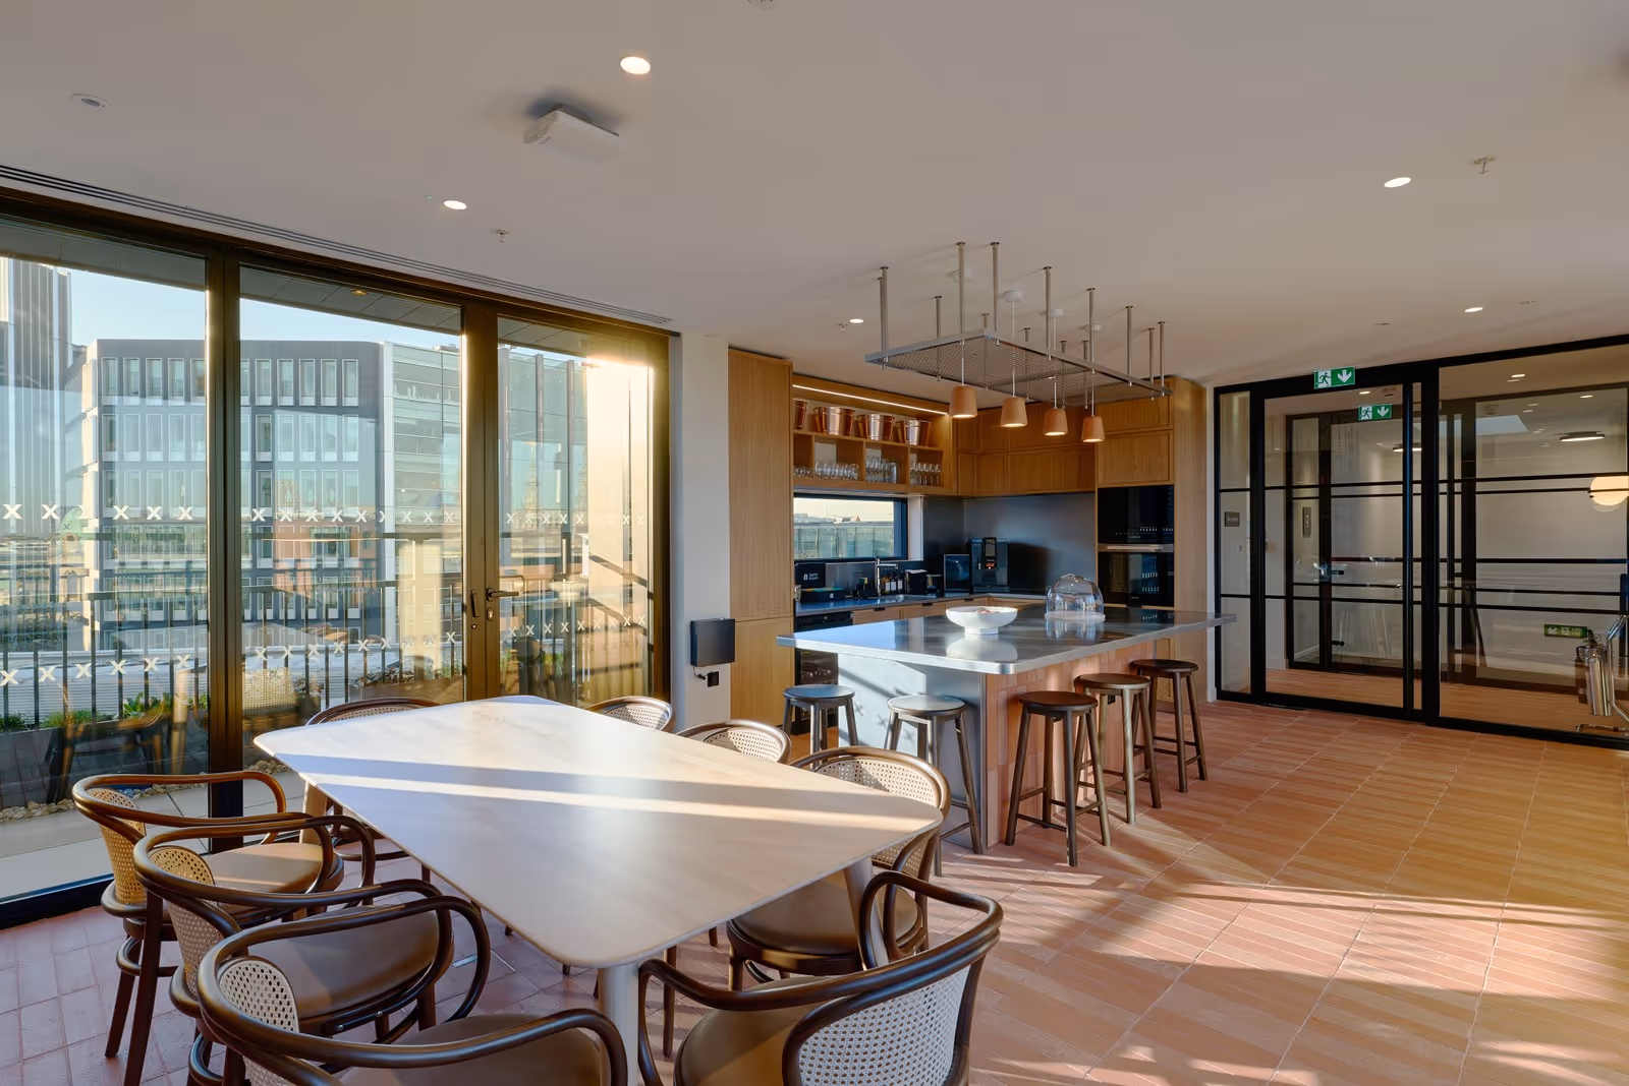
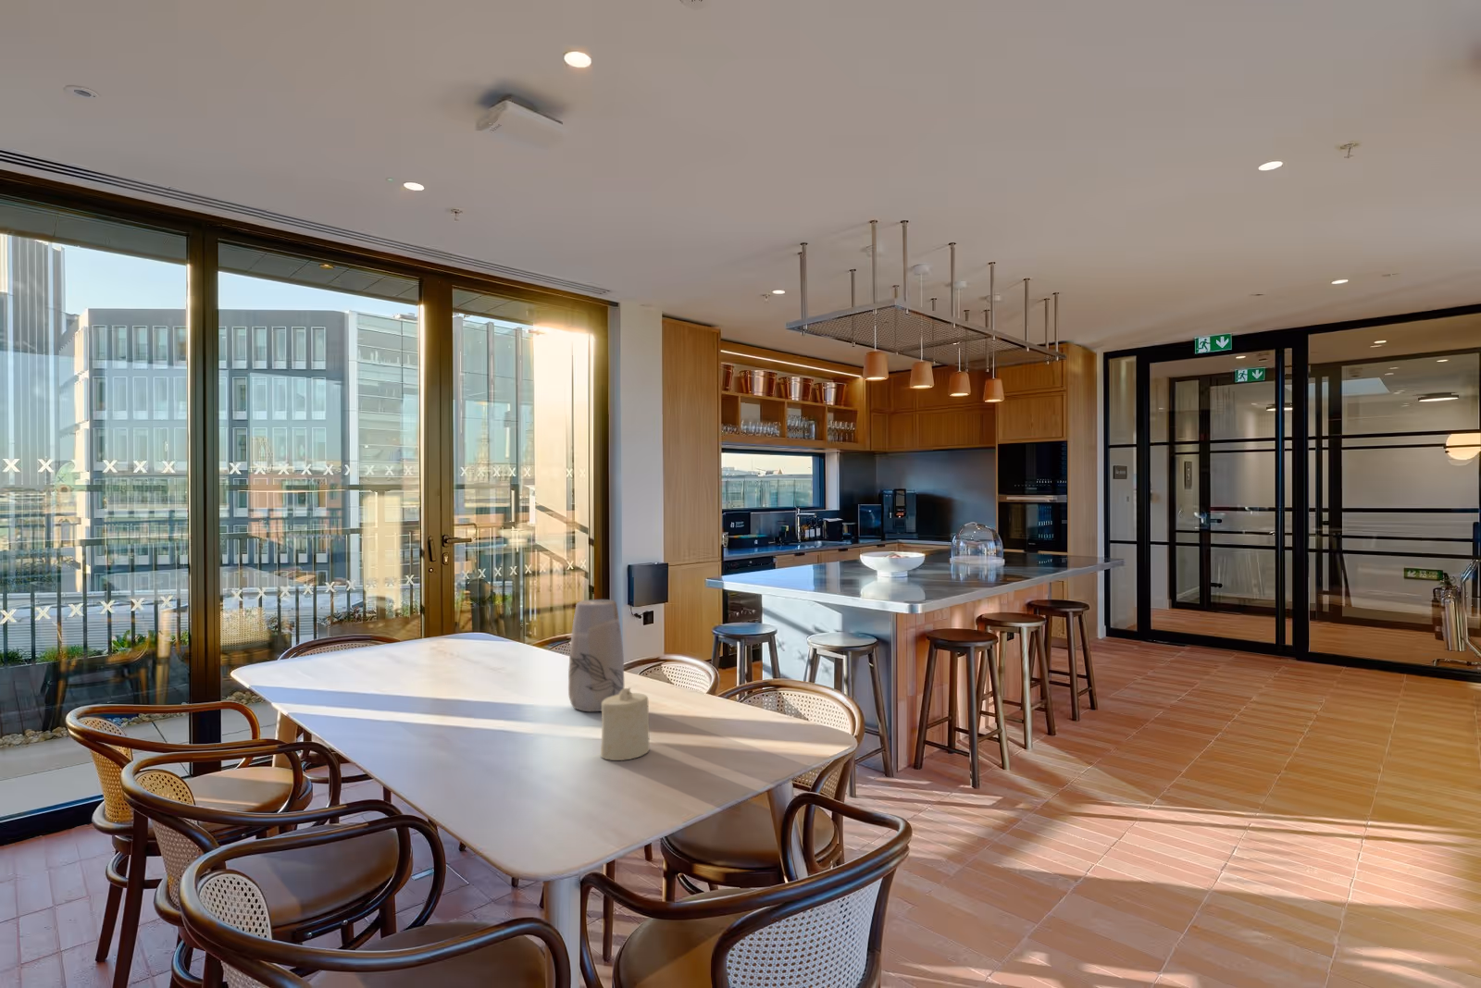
+ candle [600,687,650,761]
+ vase [568,599,625,712]
